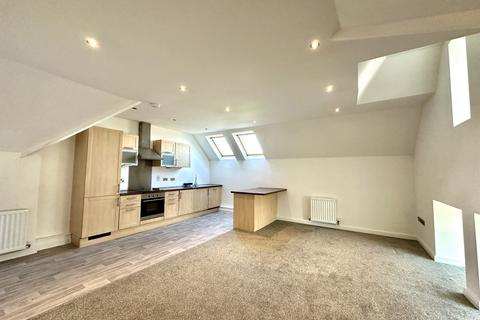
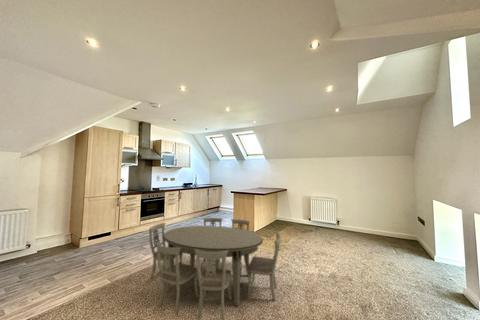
+ dining table [148,217,282,320]
